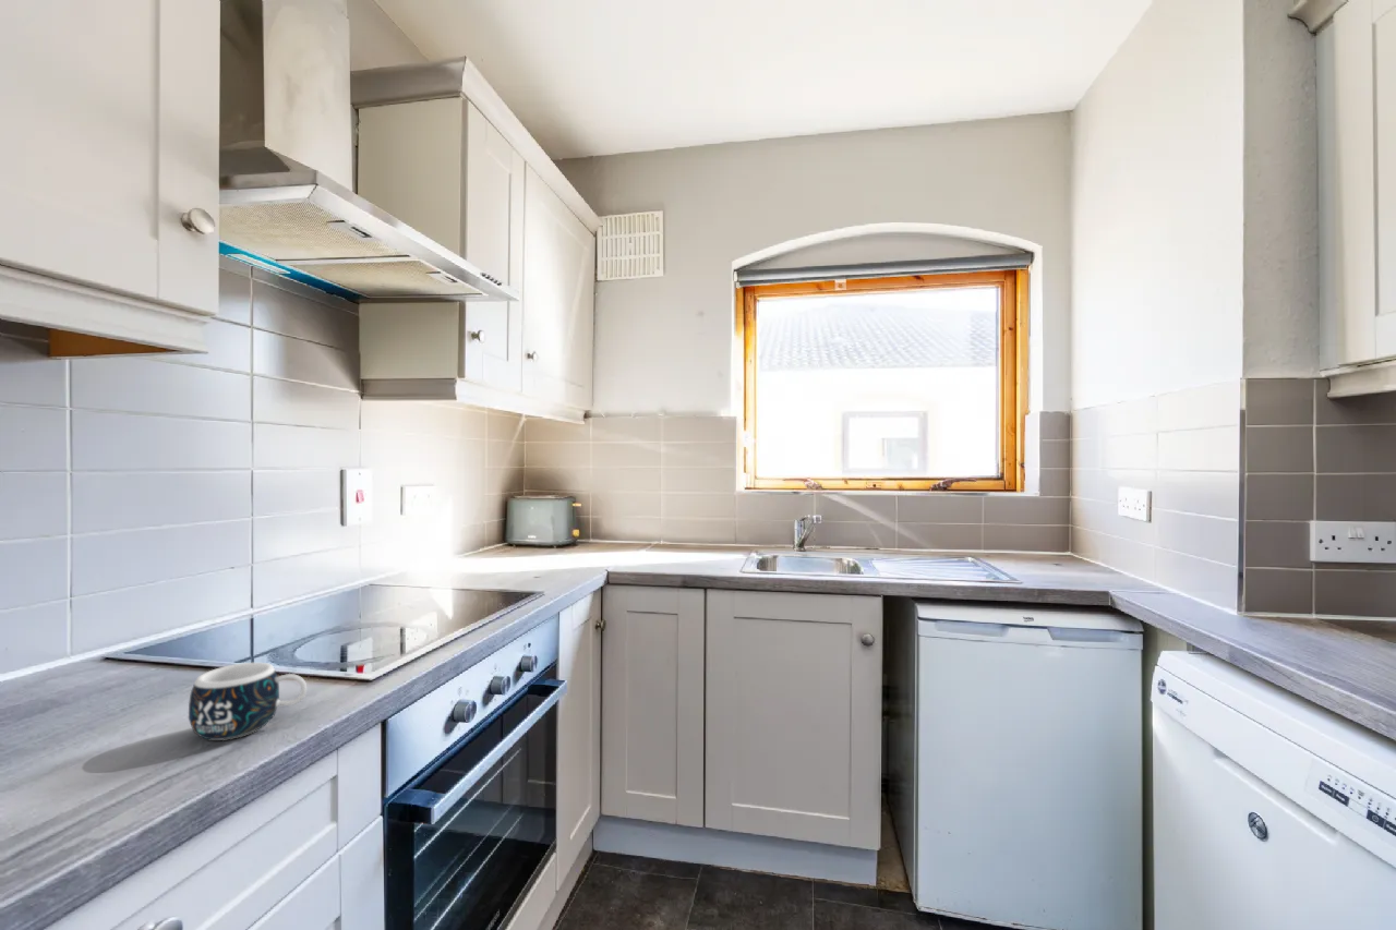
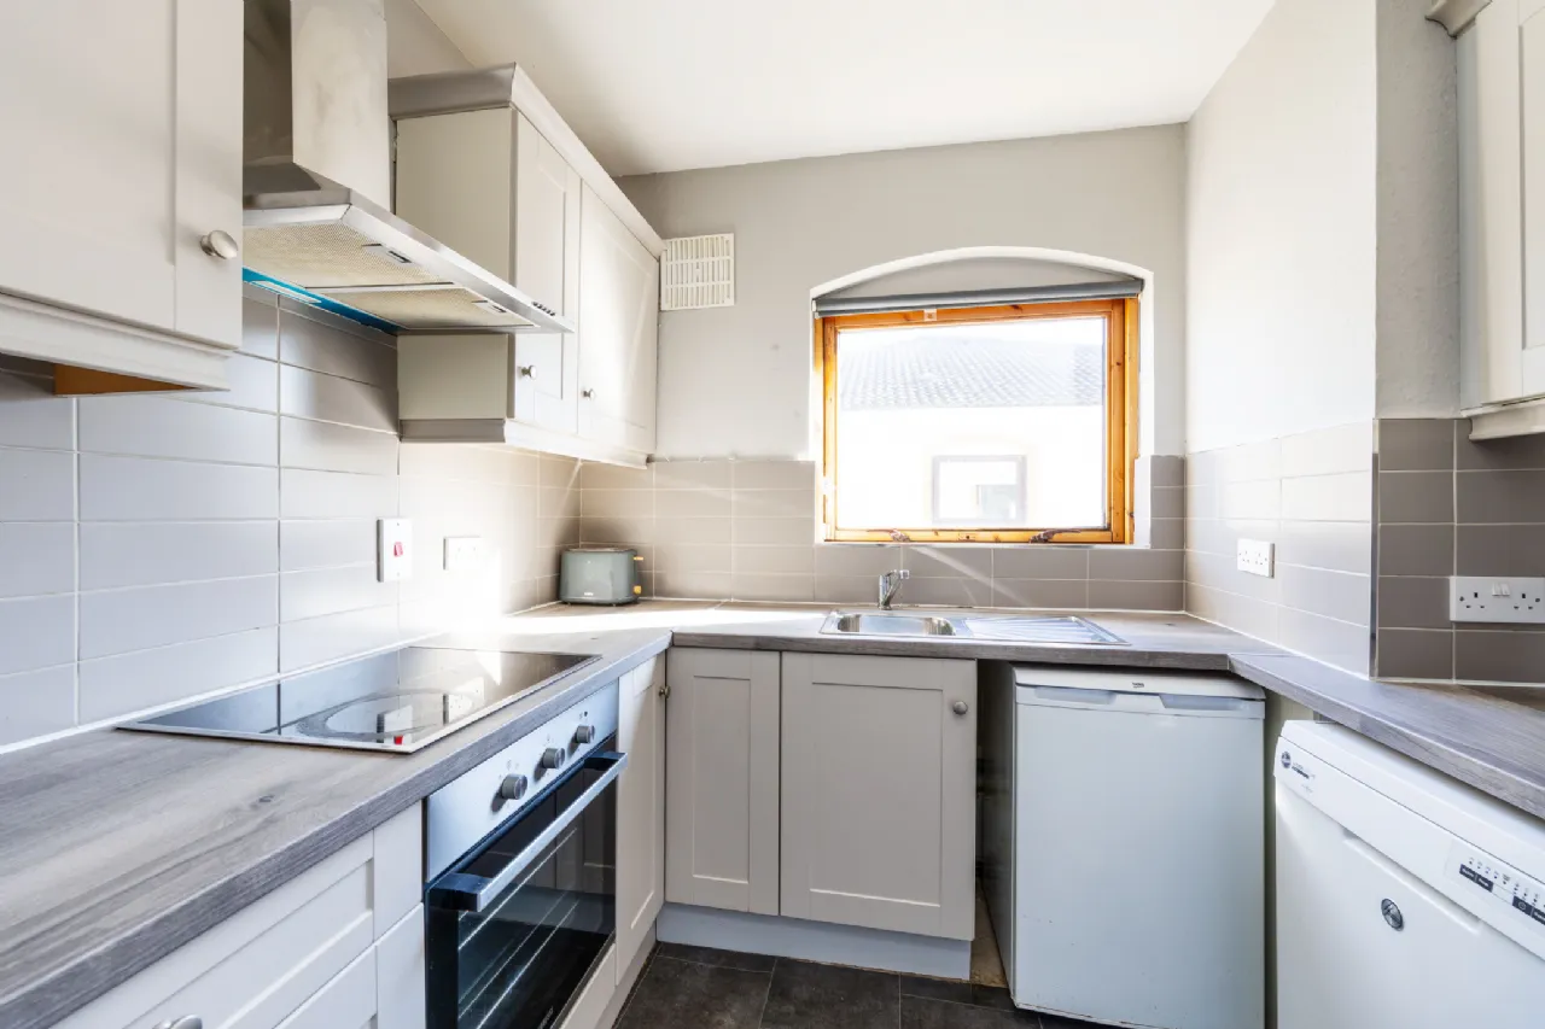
- mug [188,662,308,741]
